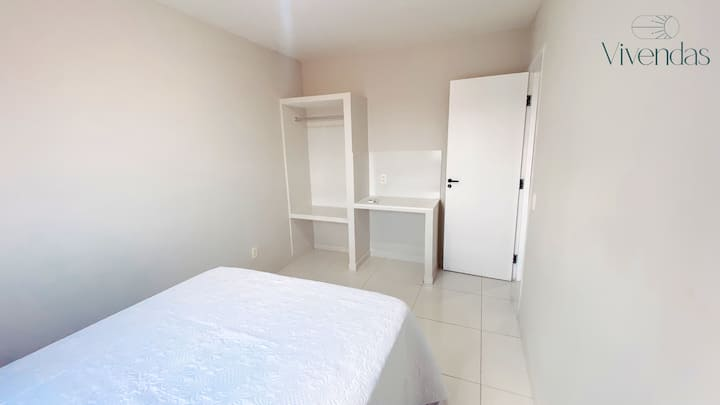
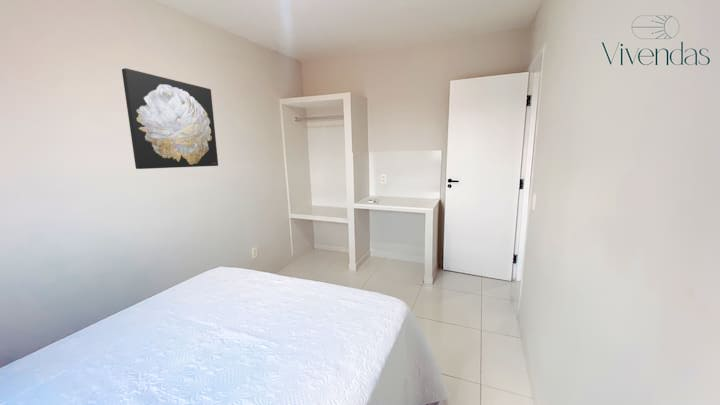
+ wall art [121,67,219,170]
